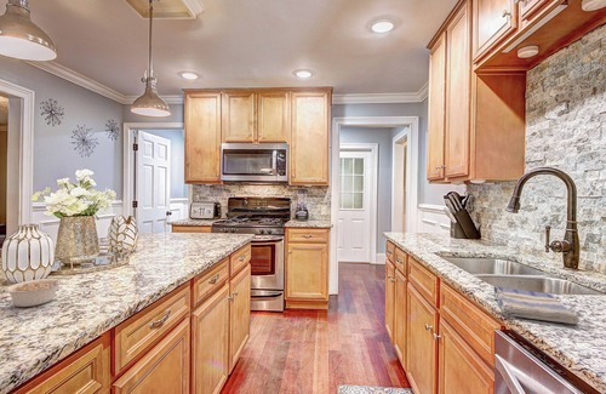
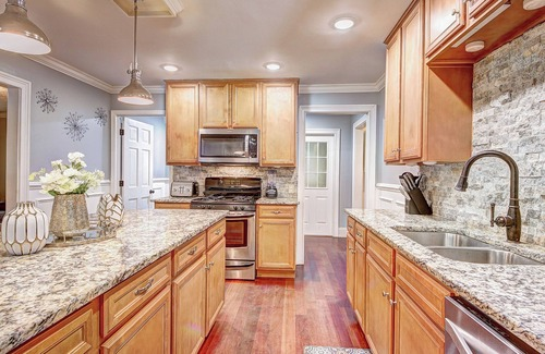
- dish towel [493,286,581,325]
- legume [4,273,70,308]
